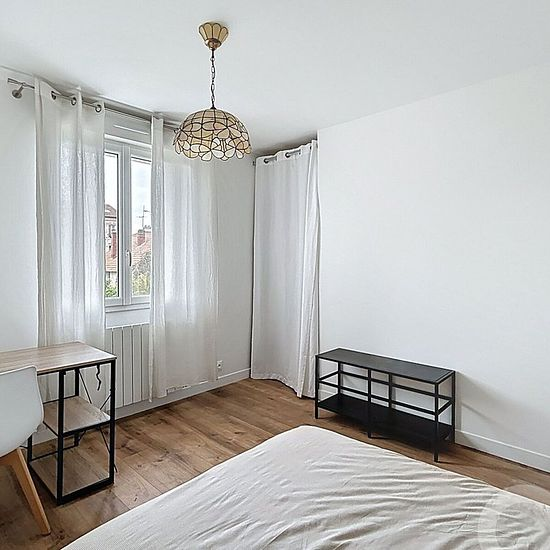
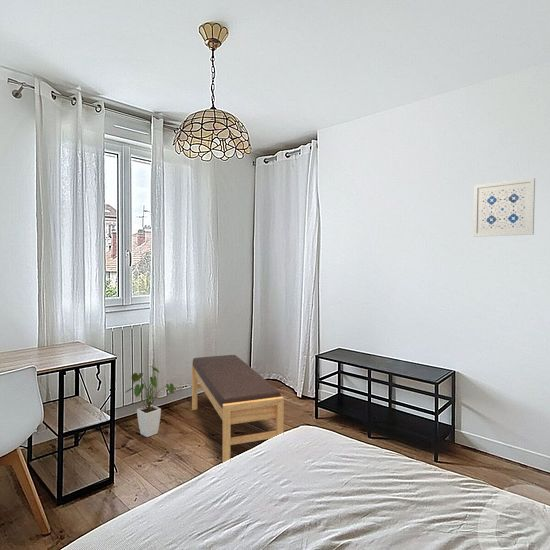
+ bench [191,354,285,463]
+ house plant [125,365,175,438]
+ wall art [472,177,536,238]
